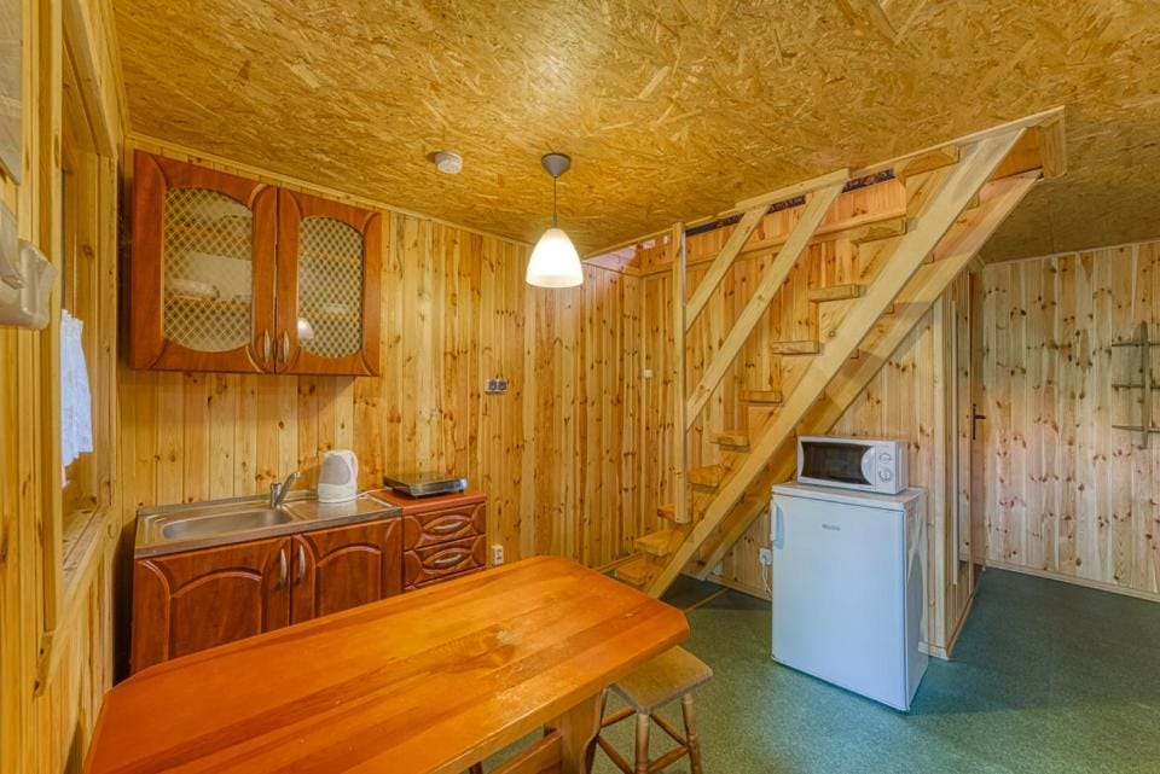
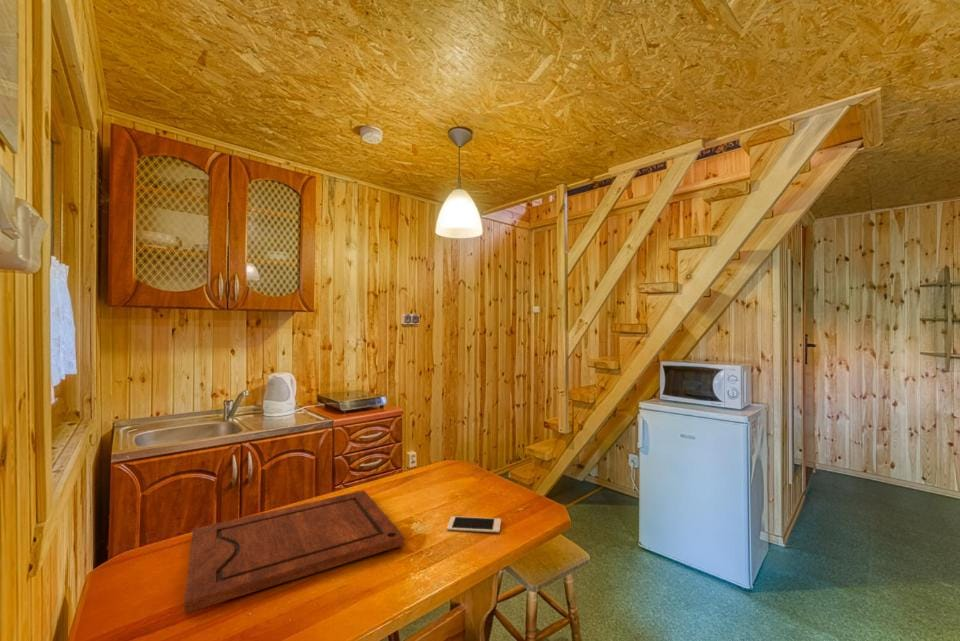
+ cutting board [183,490,405,614]
+ cell phone [446,515,502,534]
